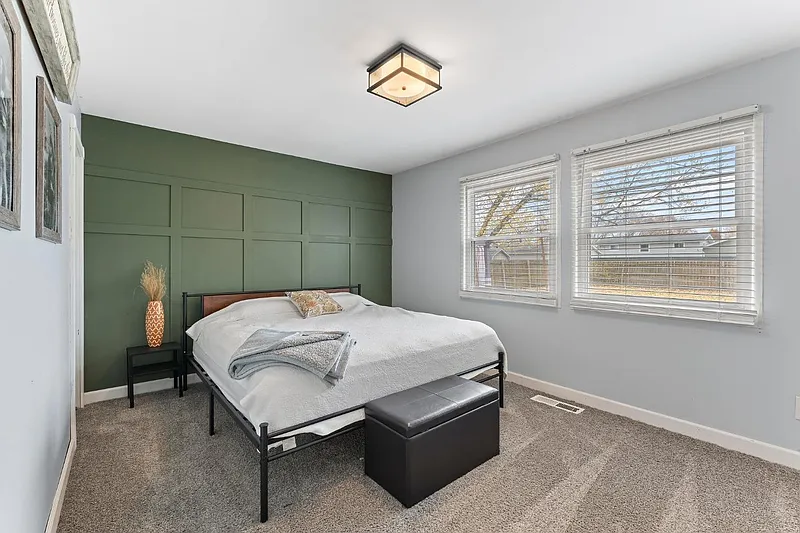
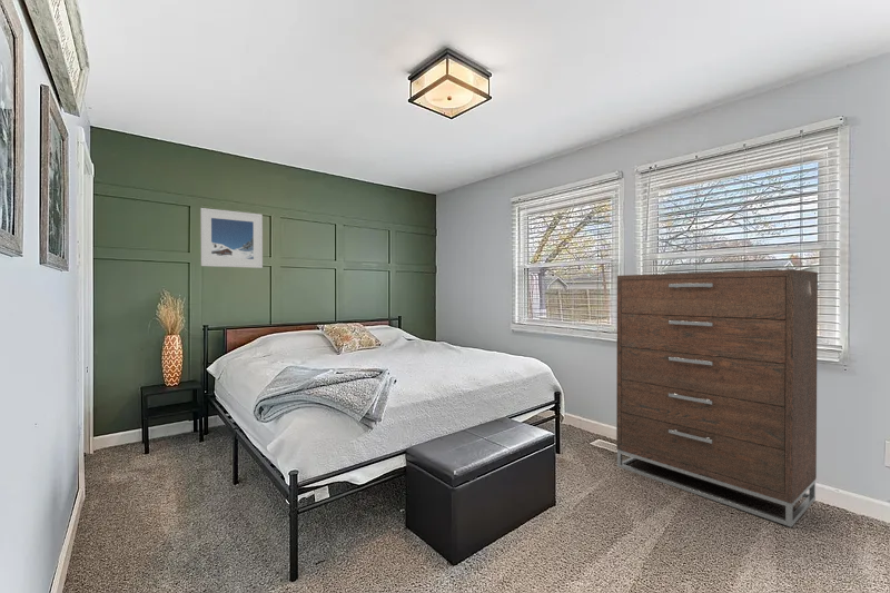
+ dresser [615,268,819,528]
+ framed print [199,207,264,269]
